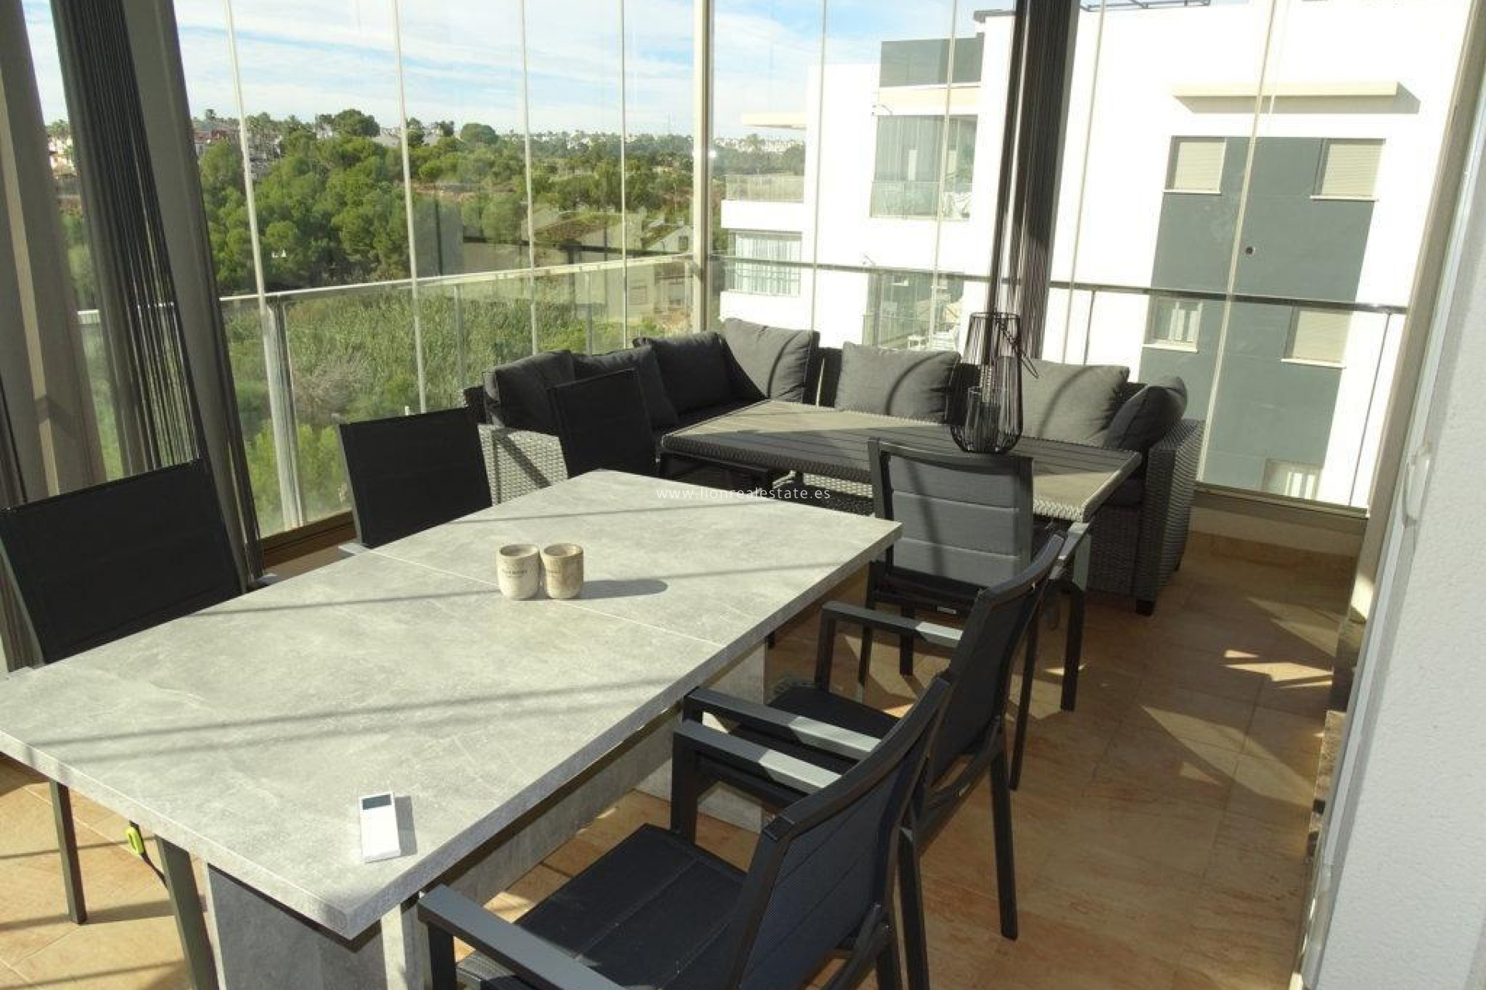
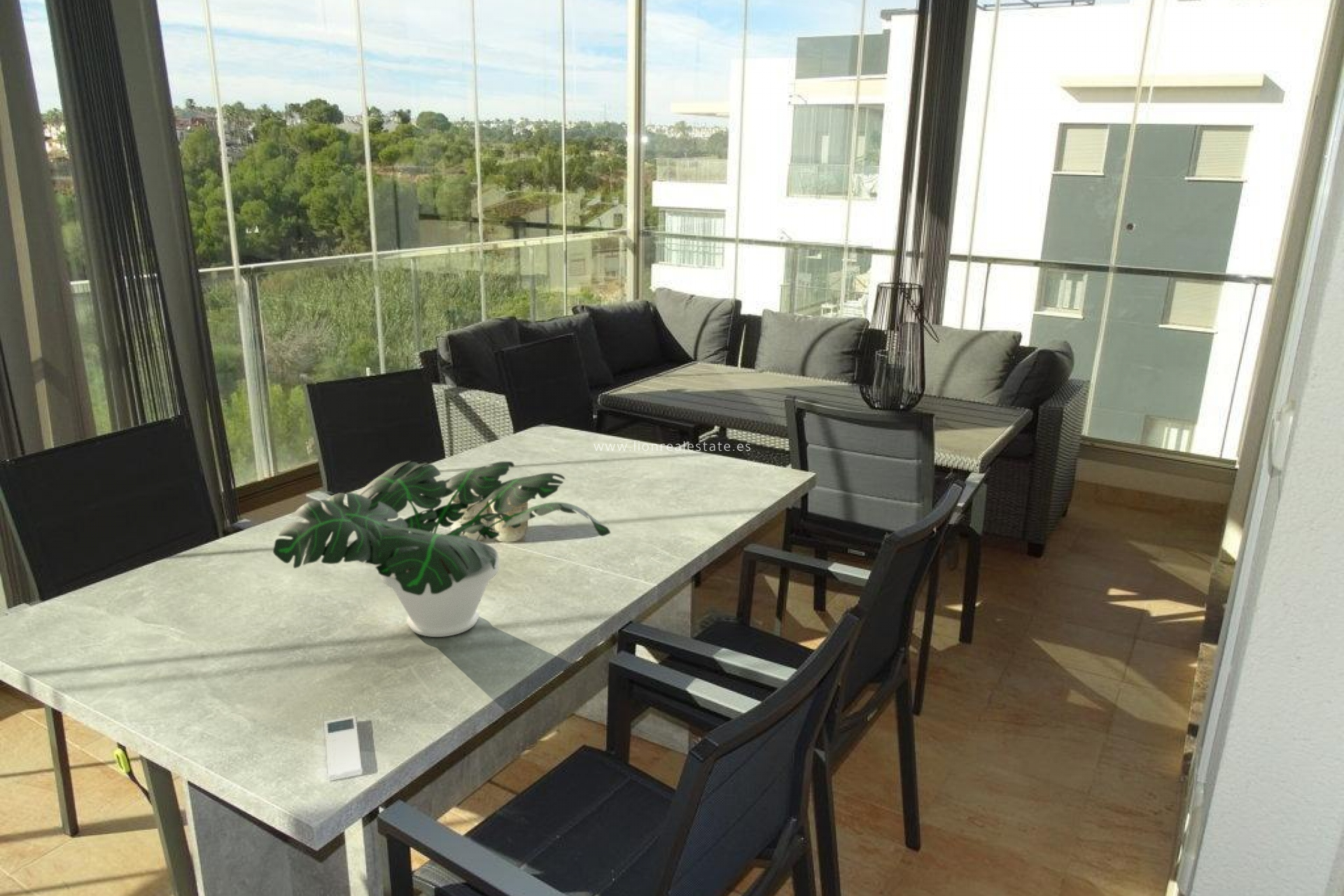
+ potted plant [272,460,611,638]
